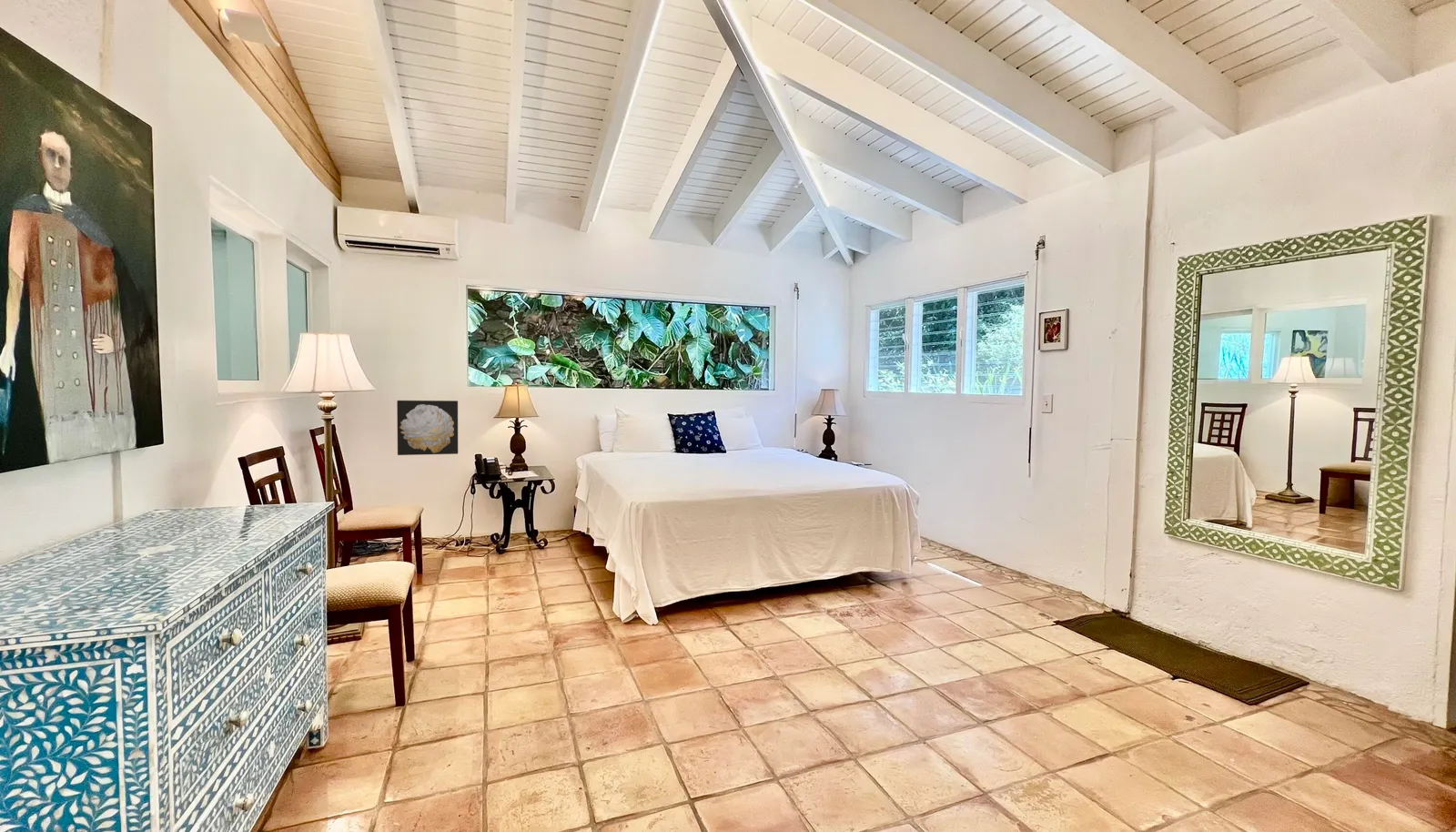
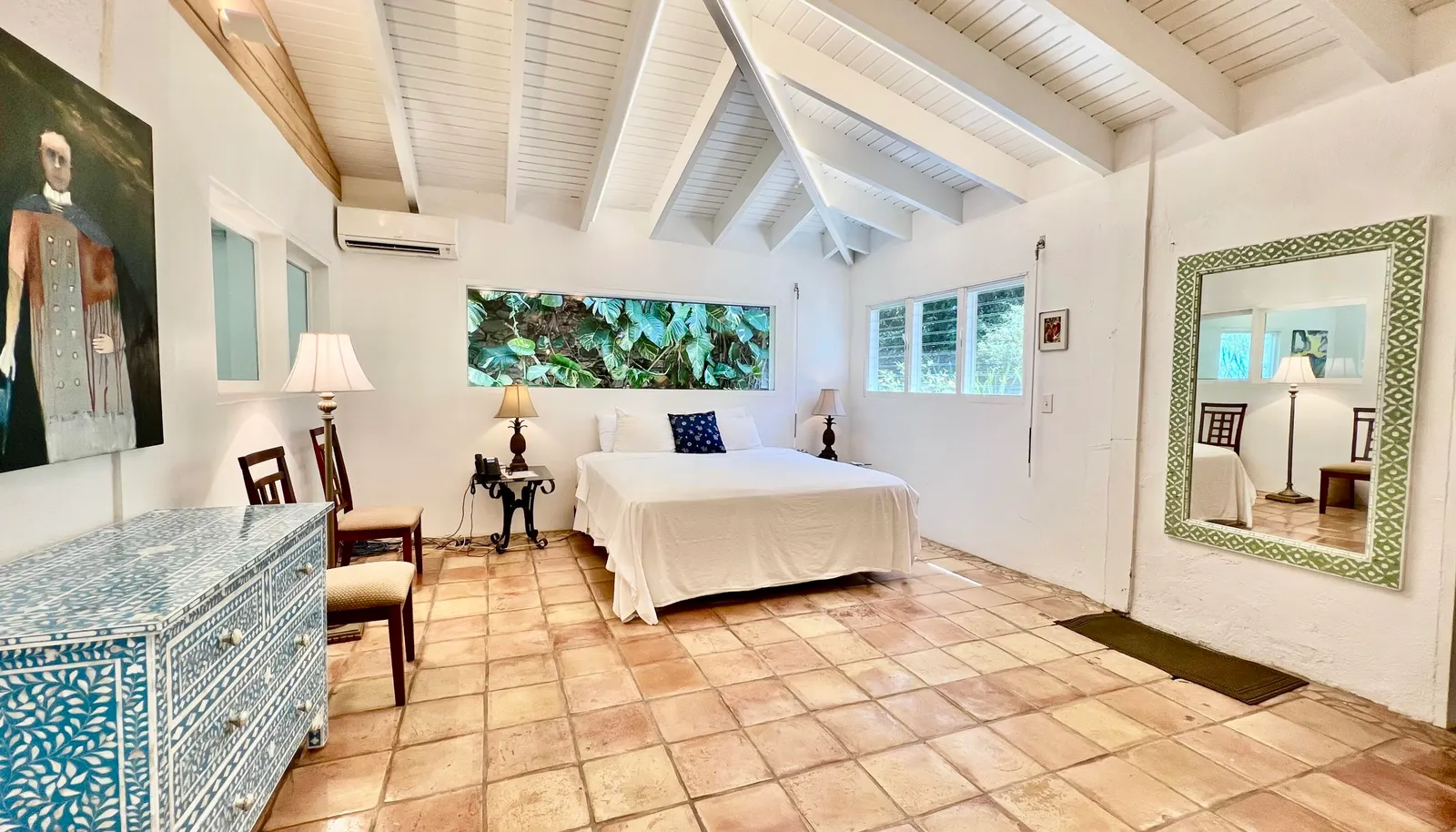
- wall art [396,400,459,456]
